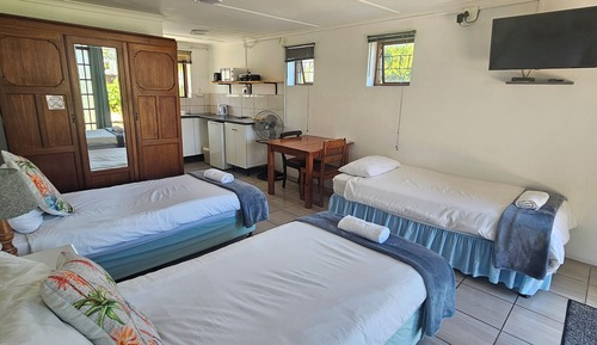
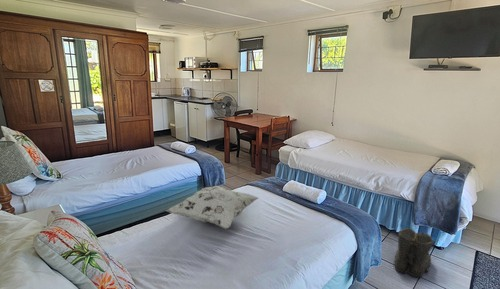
+ boots [392,227,435,279]
+ decorative pillow [165,185,259,230]
